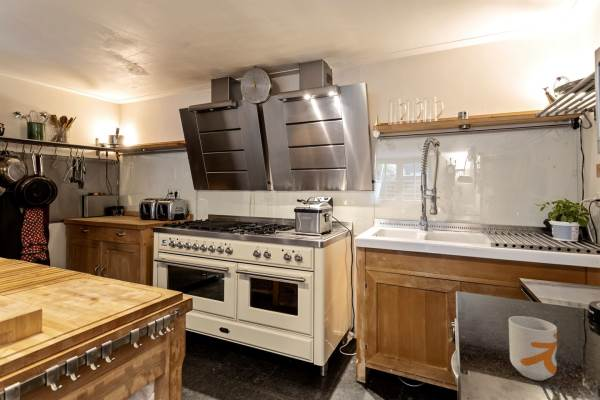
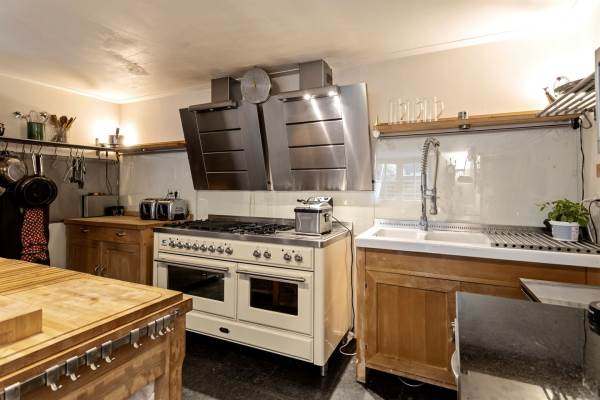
- mug [508,315,558,381]
